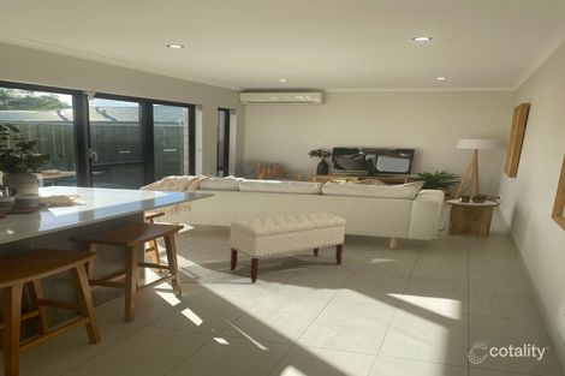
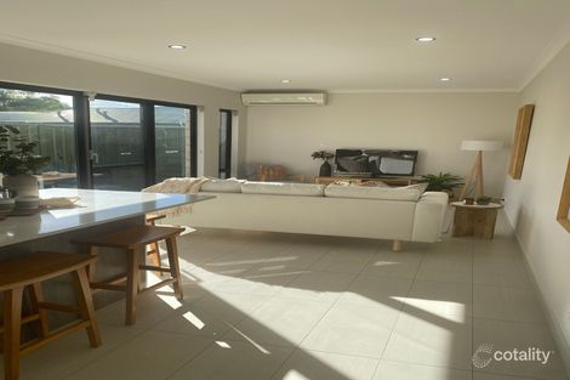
- bench [228,211,347,285]
